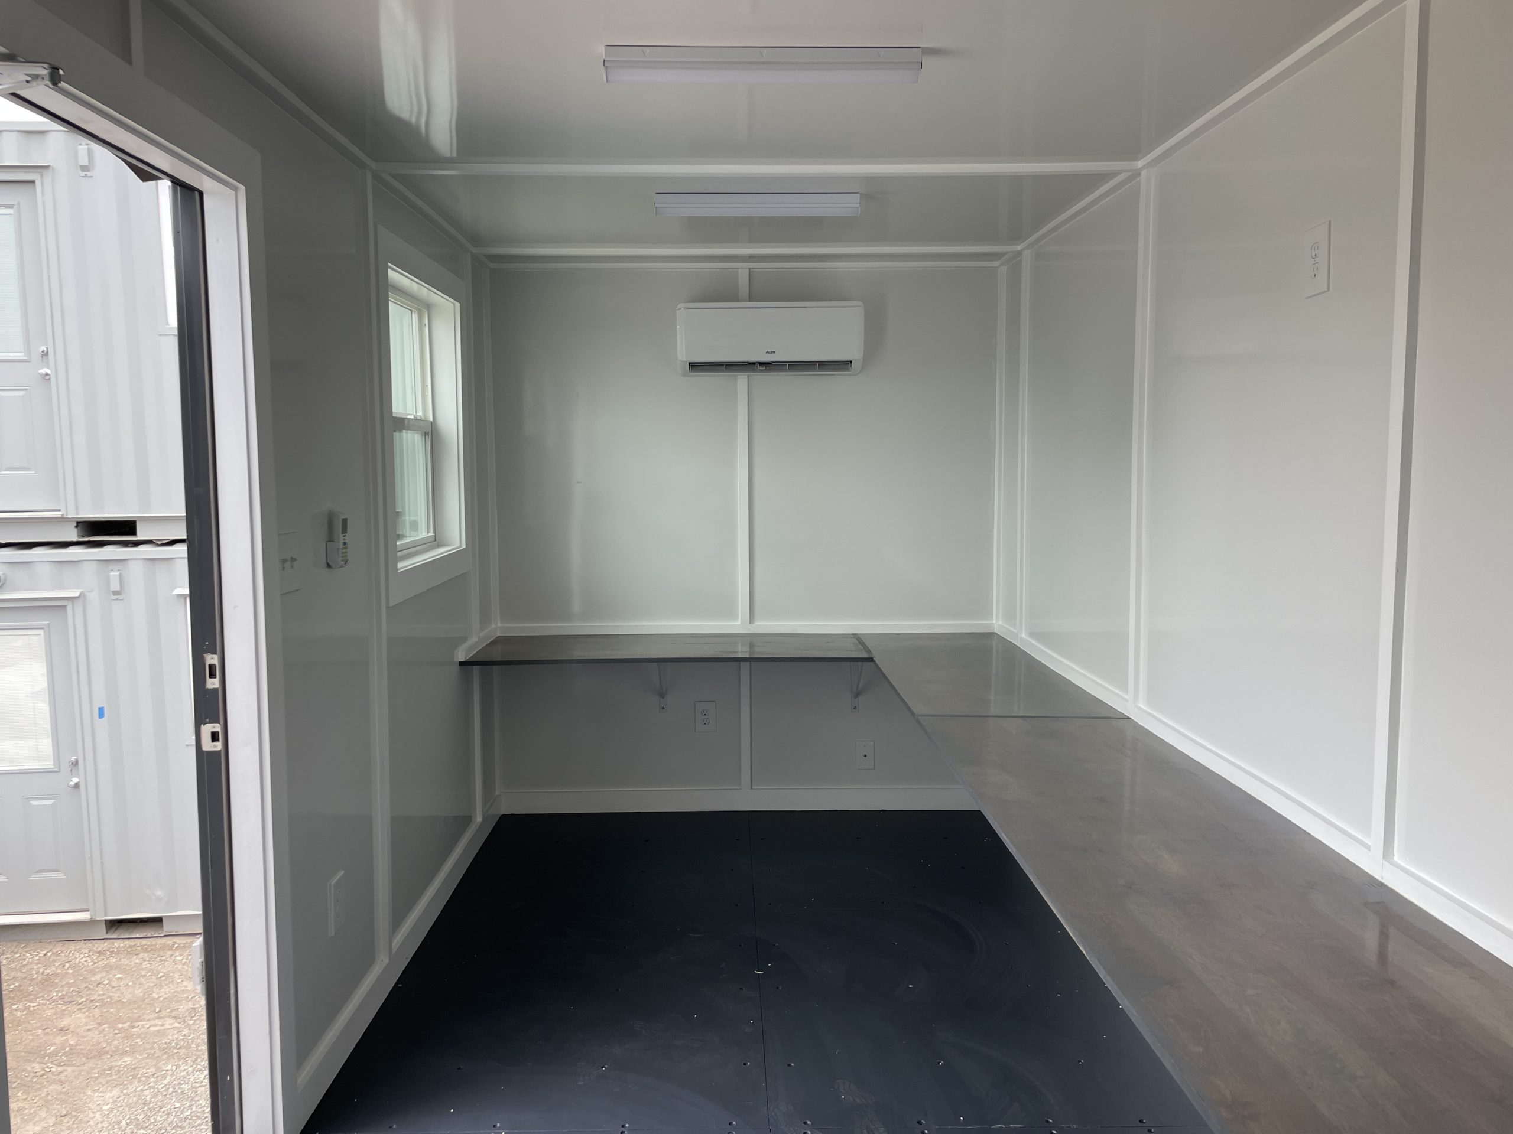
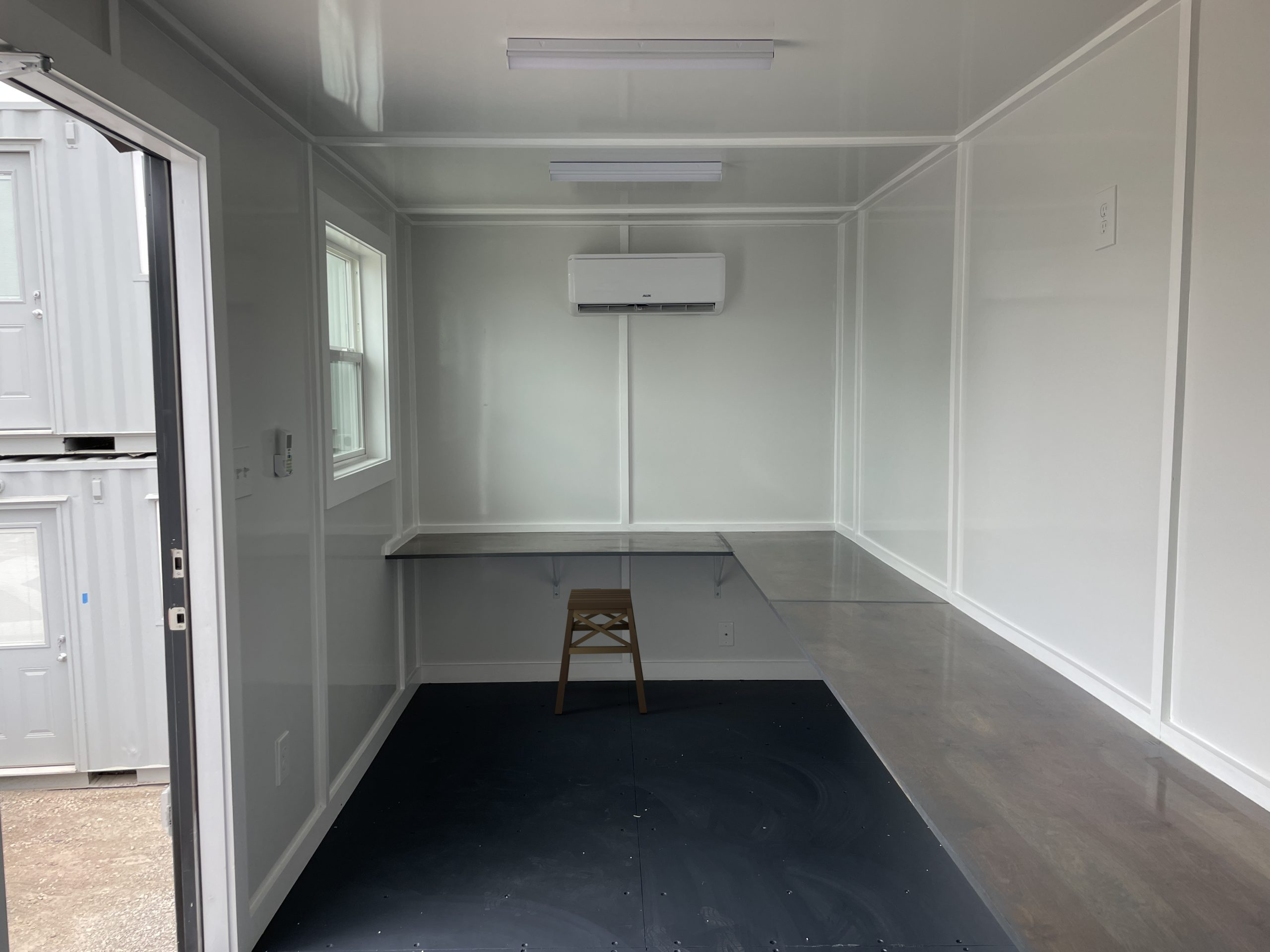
+ stool [554,589,647,714]
